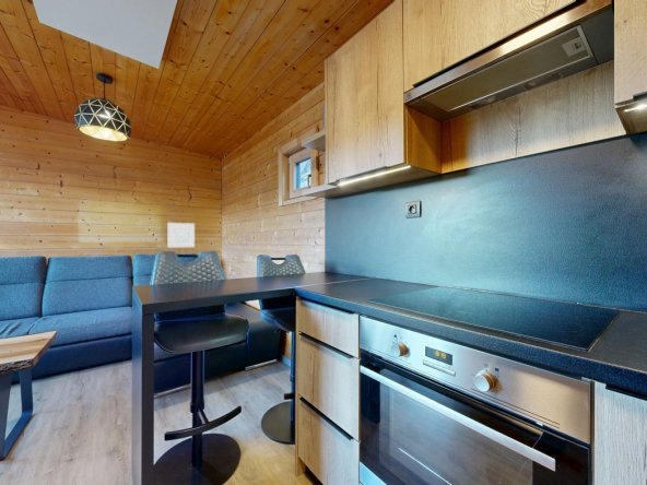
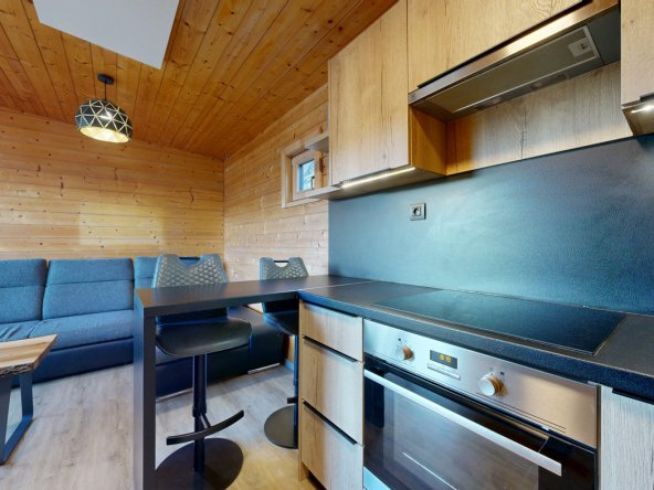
- wall art [167,222,196,248]
